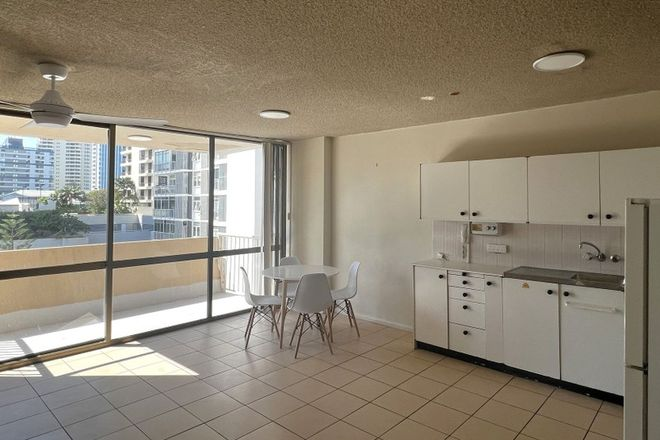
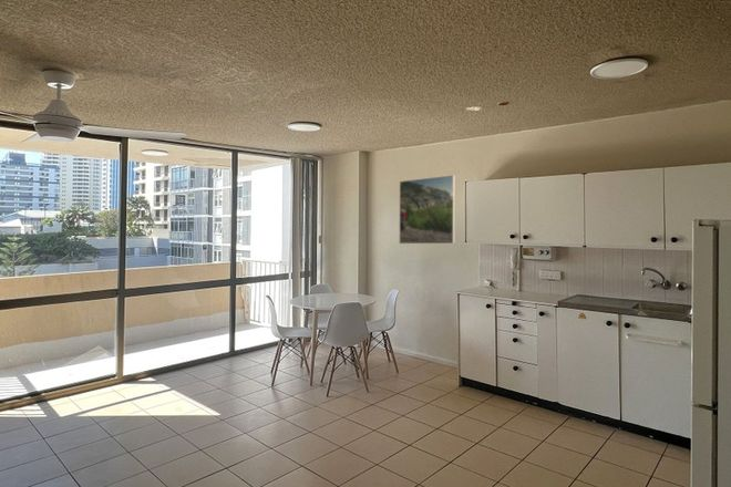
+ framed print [399,174,456,245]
